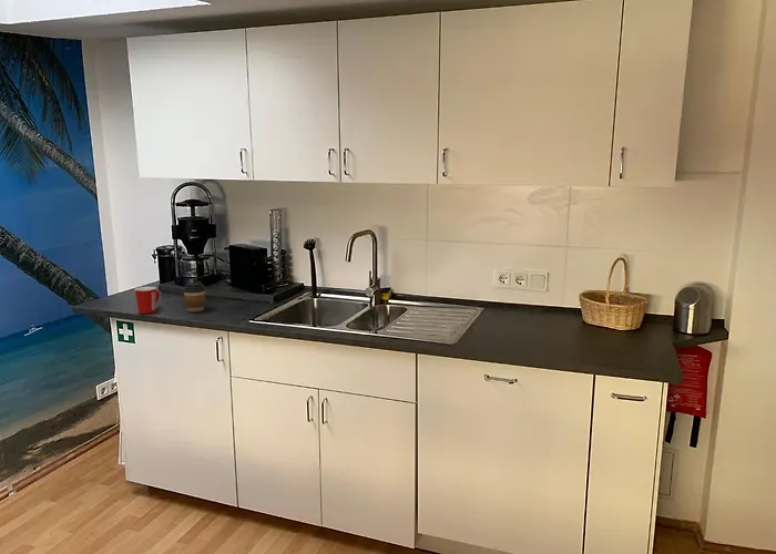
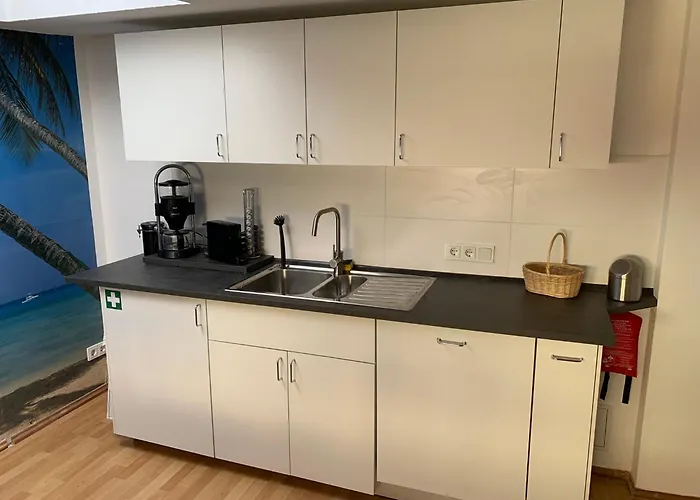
- coffee cup [182,280,207,312]
- mug [133,286,161,315]
